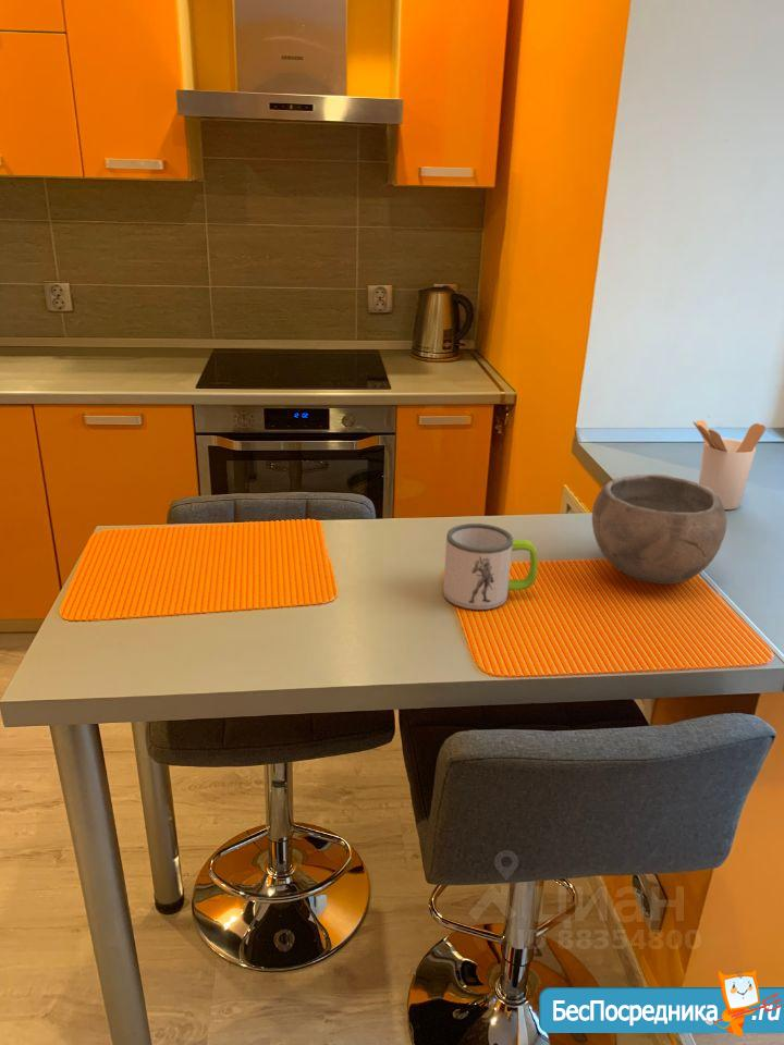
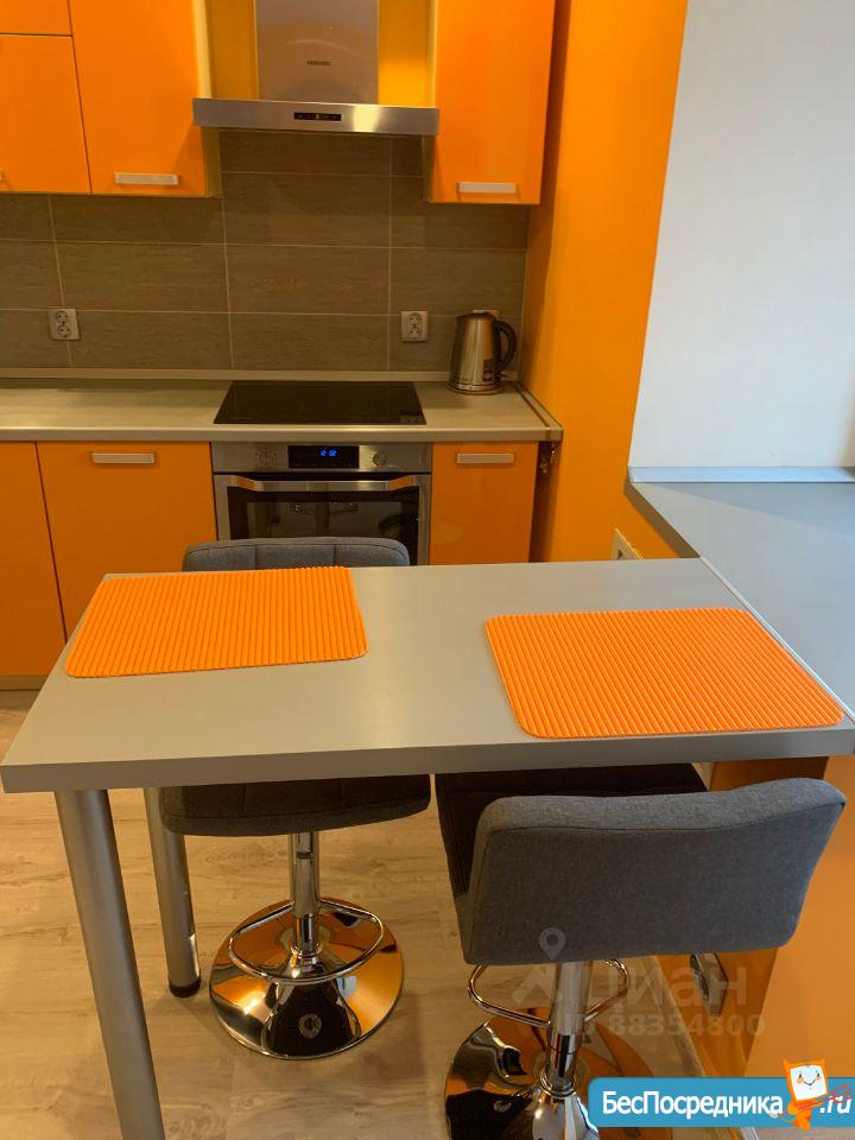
- bowl [591,474,727,586]
- utensil holder [693,419,767,511]
- mug [442,522,539,611]
